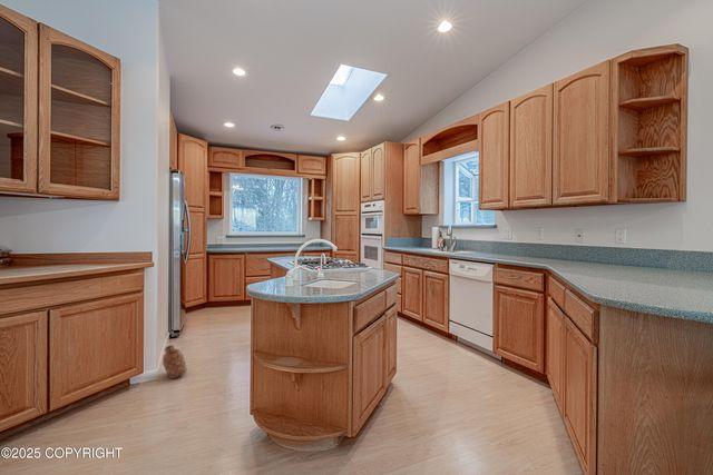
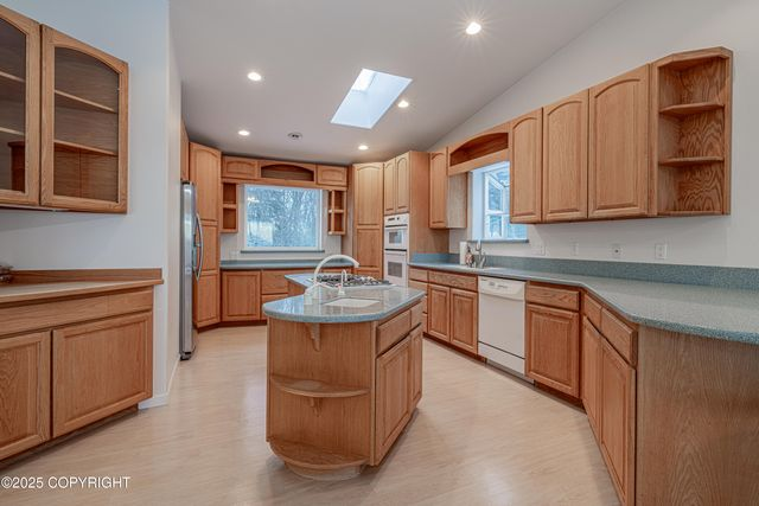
- basket [162,344,187,379]
